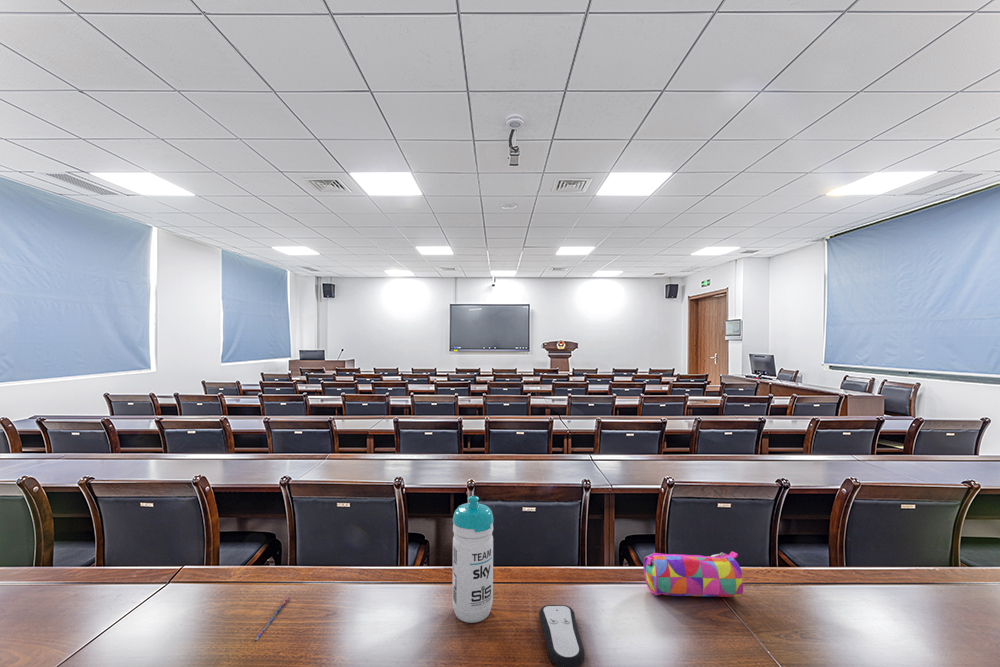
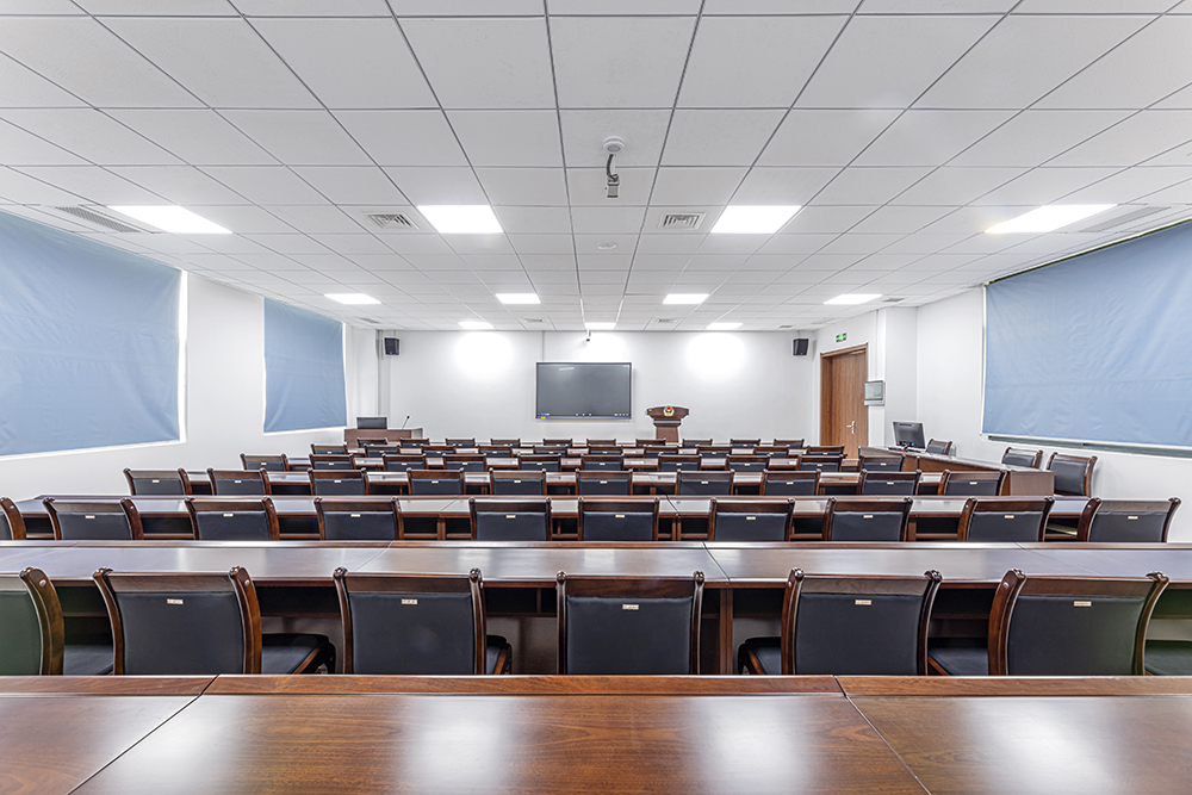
- pencil case [643,550,744,598]
- water bottle [451,495,495,624]
- remote control [538,604,585,667]
- pen [254,596,291,641]
